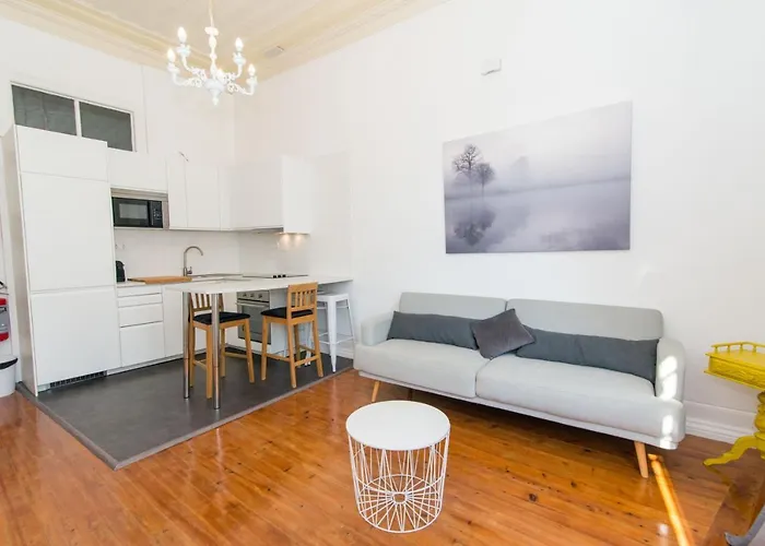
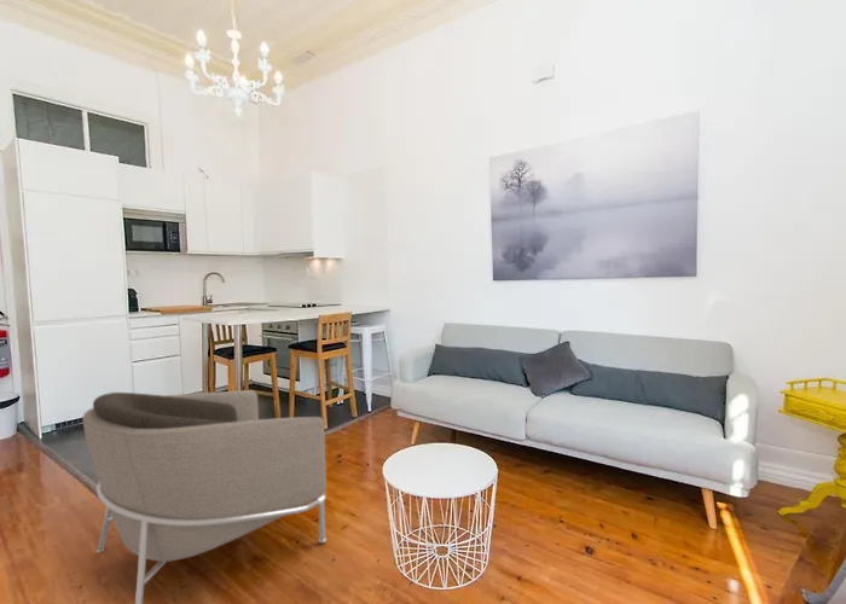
+ armchair [81,389,328,604]
